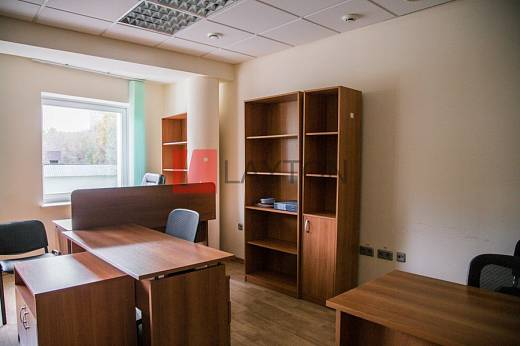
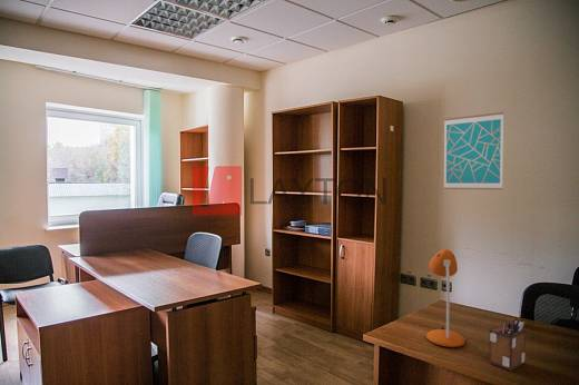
+ wall art [443,111,504,190]
+ desk organizer [488,316,527,372]
+ desk lamp [425,248,465,349]
